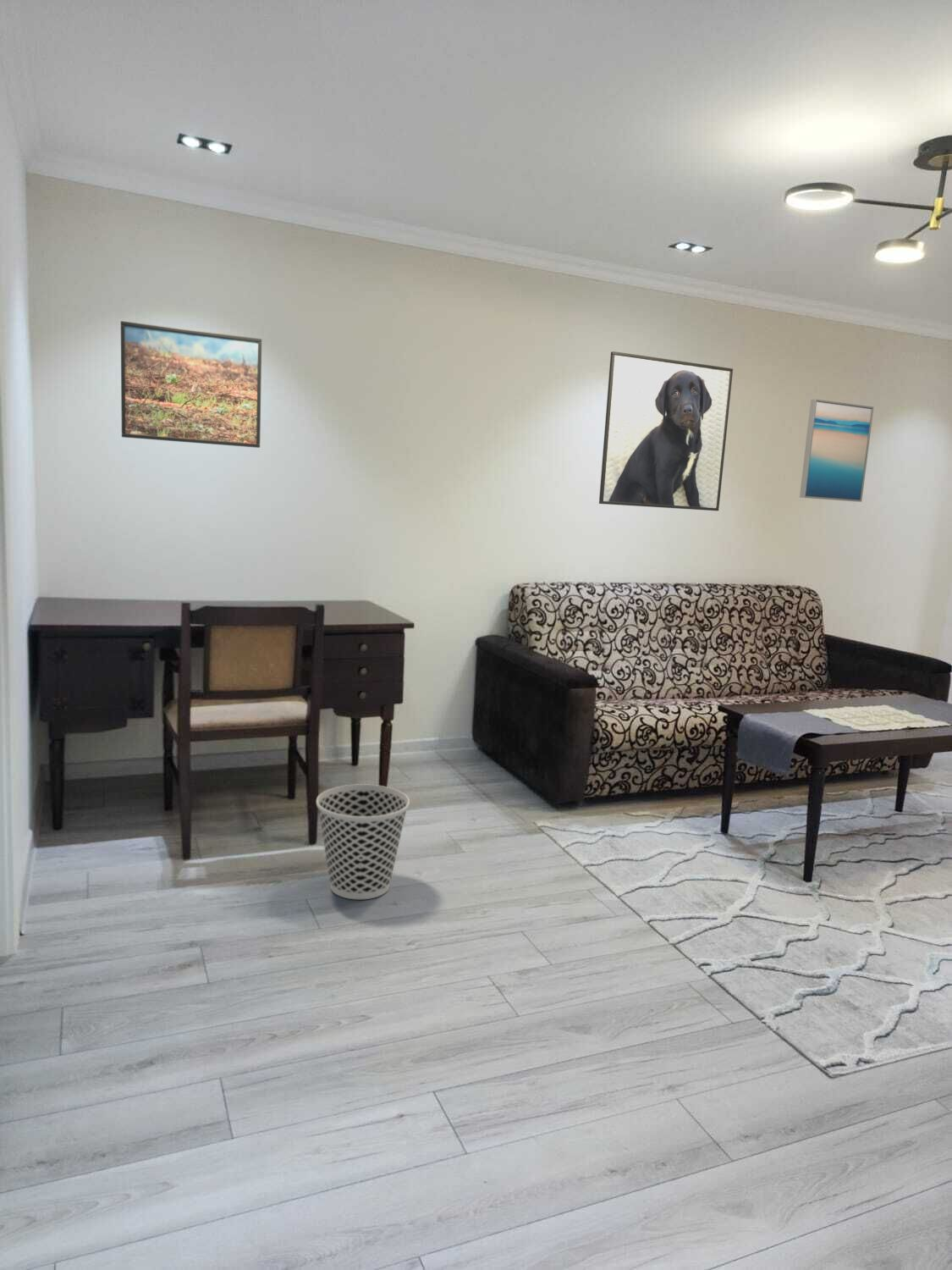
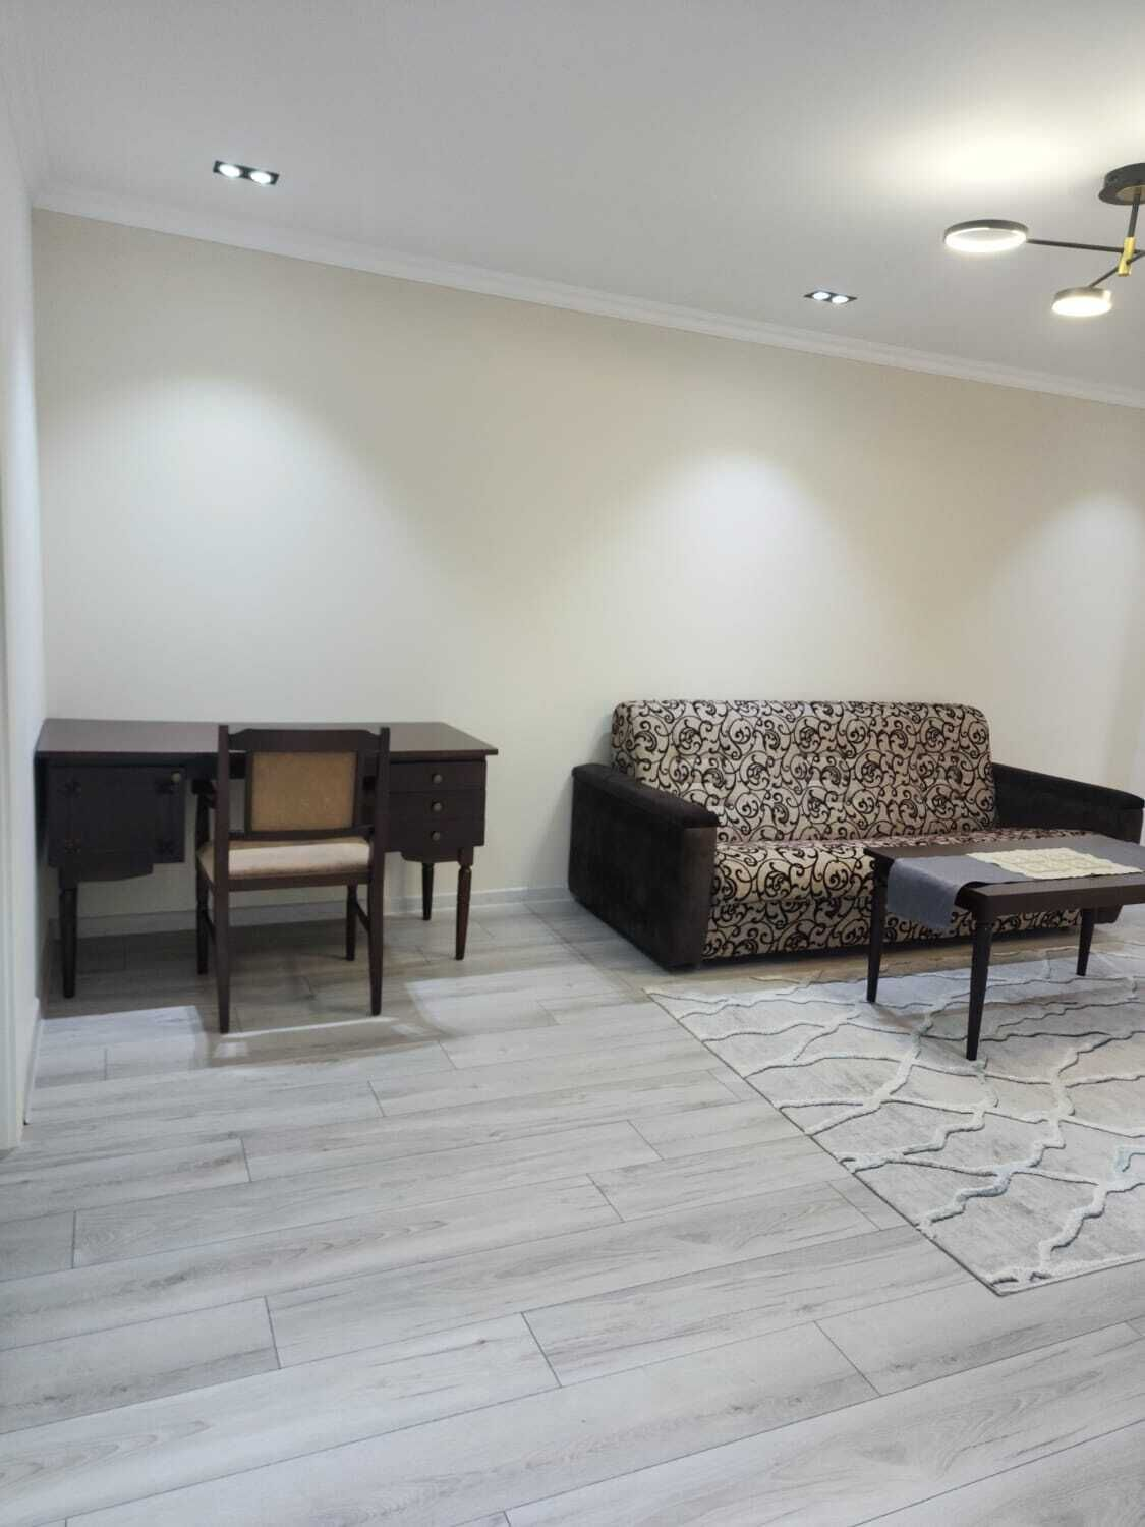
- wastebasket [316,783,410,900]
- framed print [120,320,262,449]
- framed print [598,351,734,511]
- wall art [799,399,874,503]
